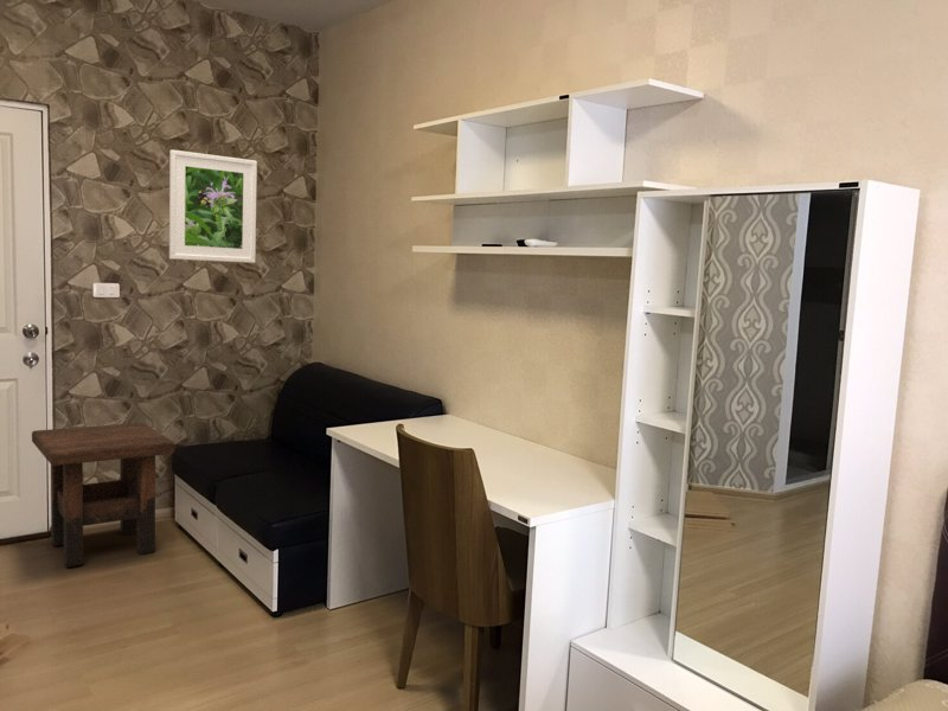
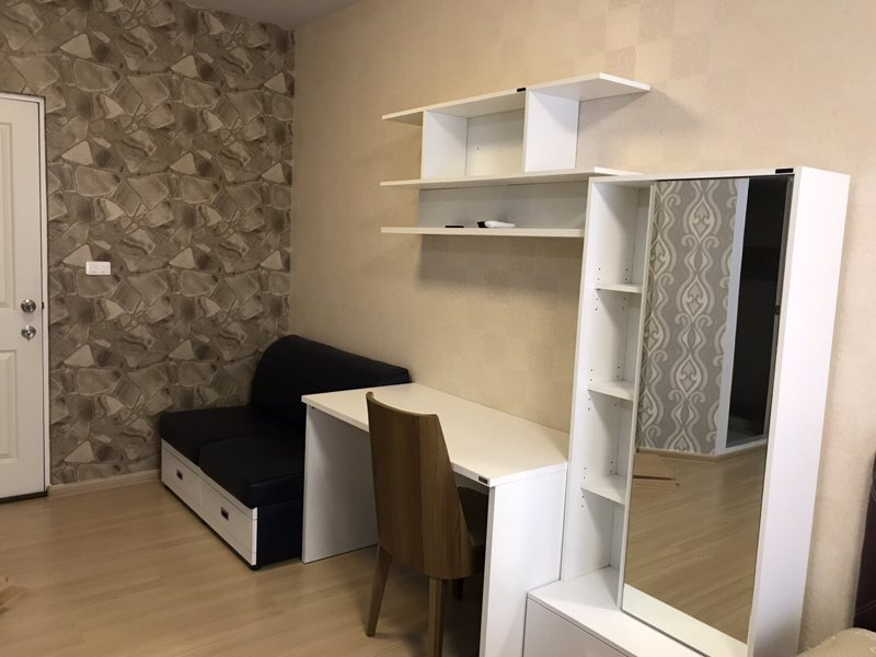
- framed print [168,149,258,264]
- side table [31,422,175,569]
